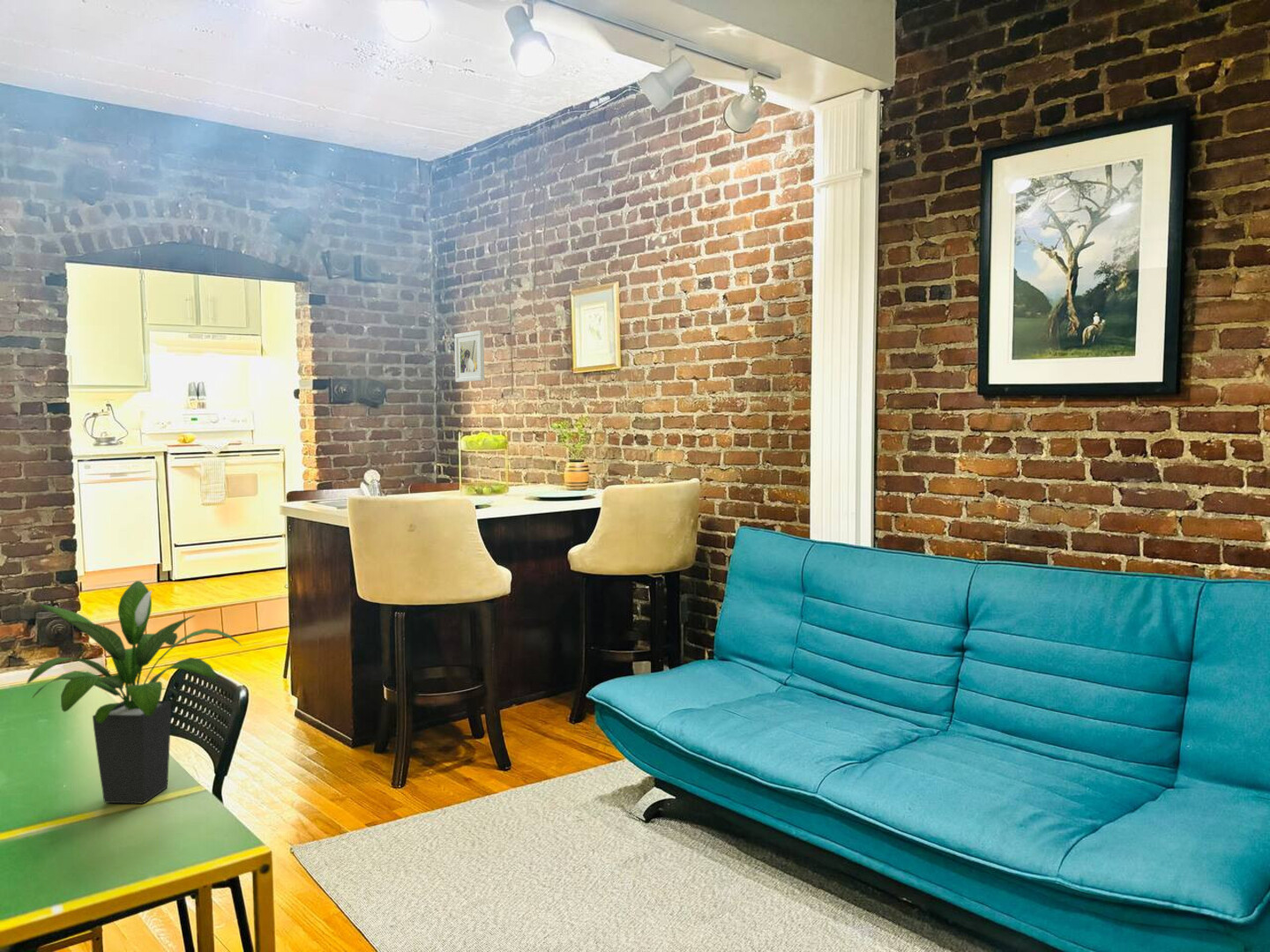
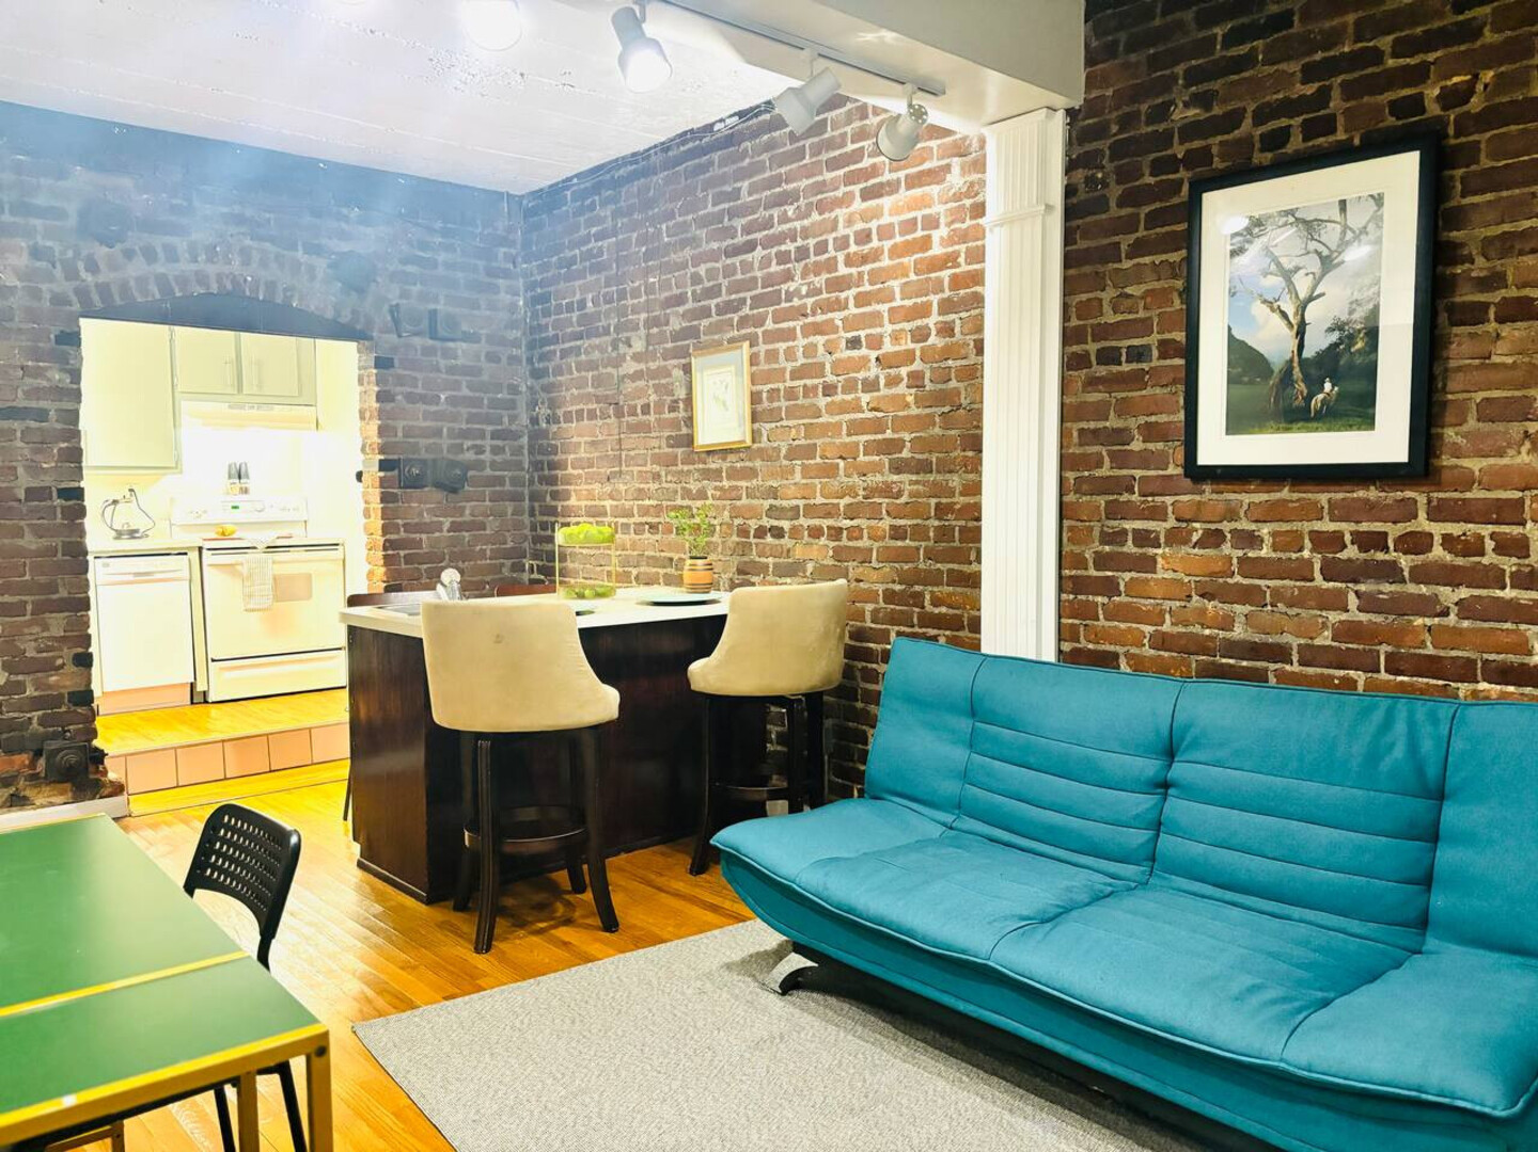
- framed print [454,330,485,383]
- potted plant [26,580,243,805]
